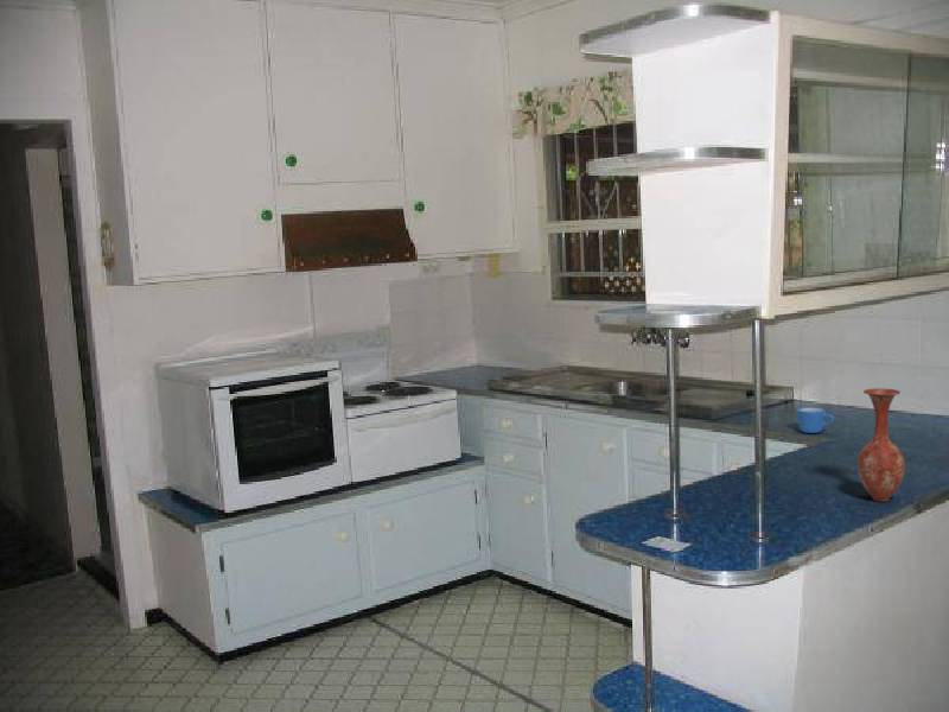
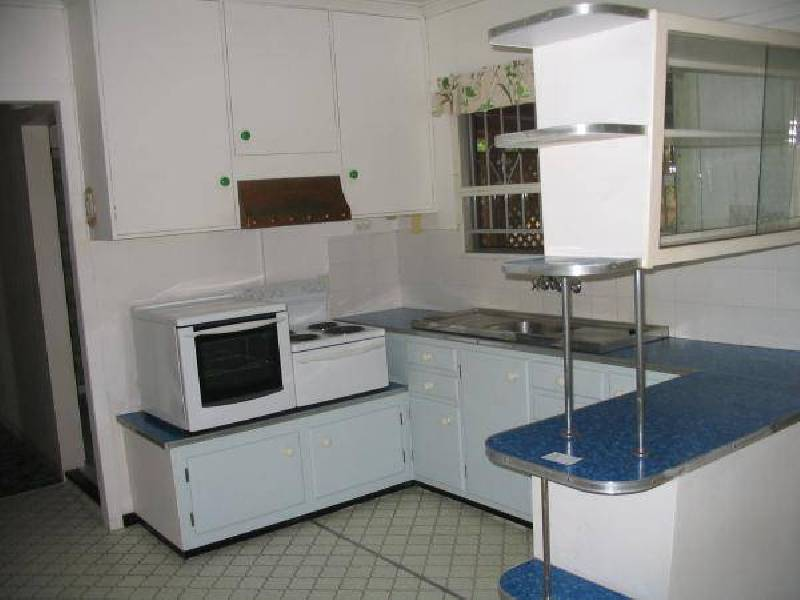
- mug [796,406,835,434]
- vase [856,387,906,502]
